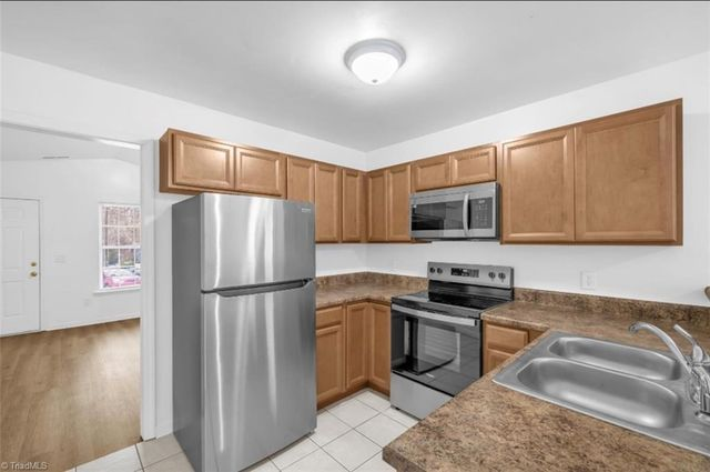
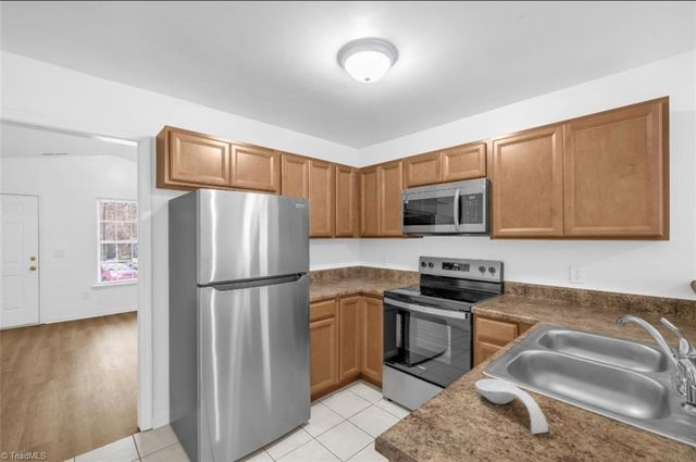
+ spoon rest [474,378,549,435]
